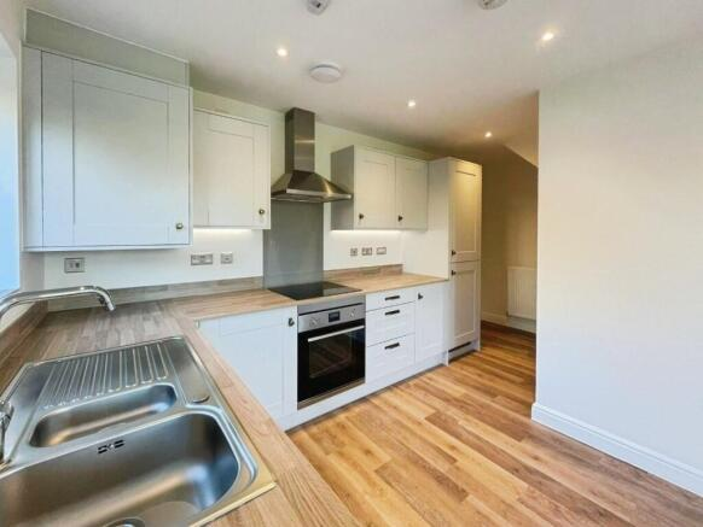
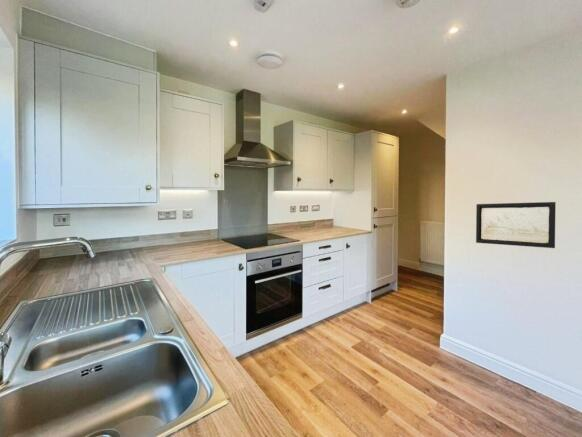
+ wall art [475,201,557,249]
